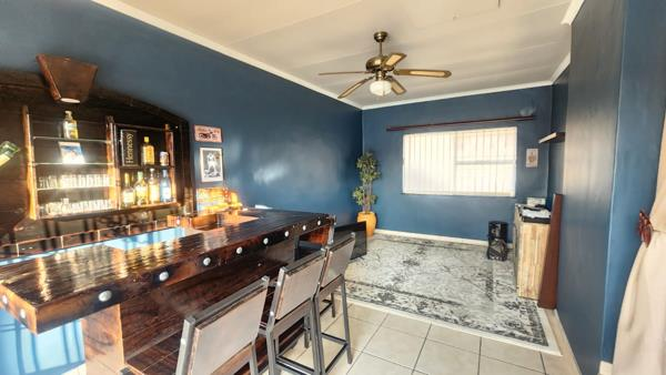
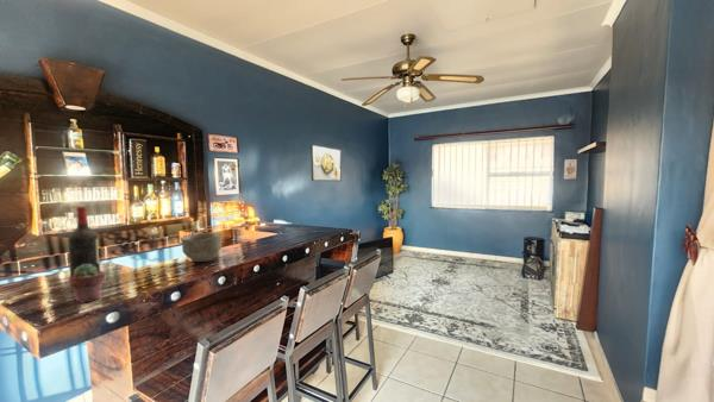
+ bowl [180,232,224,263]
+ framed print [311,144,343,182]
+ potted succulent [68,264,107,304]
+ wine bottle [67,206,101,290]
